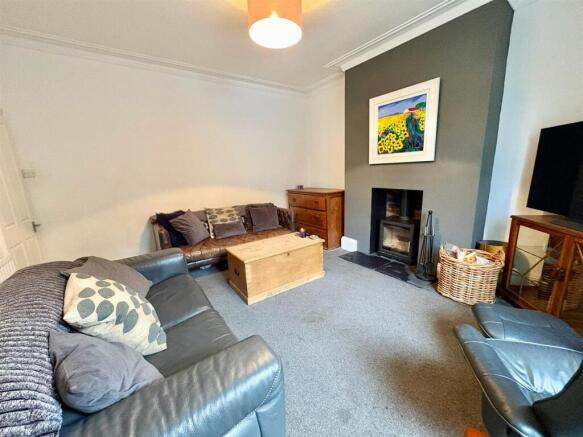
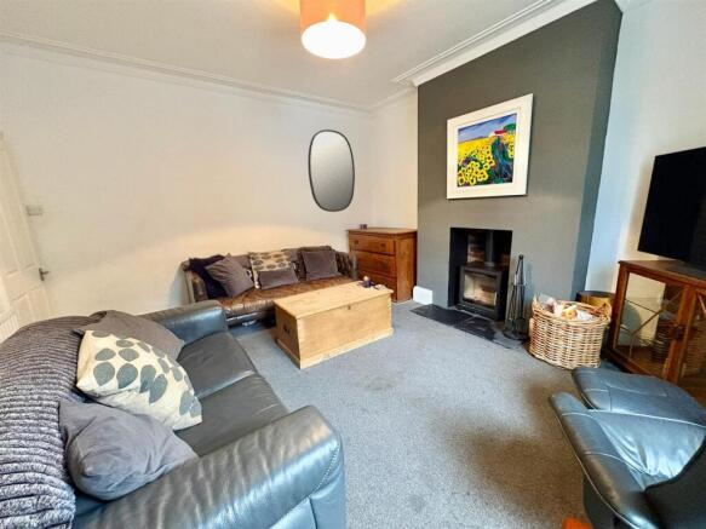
+ home mirror [306,128,356,213]
